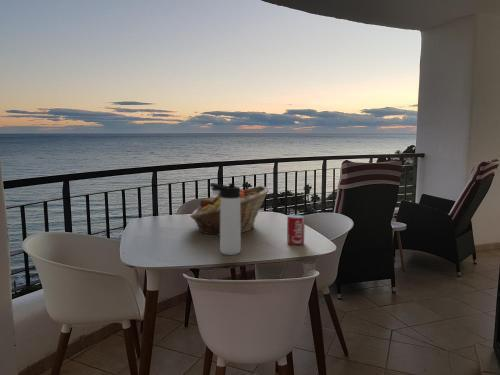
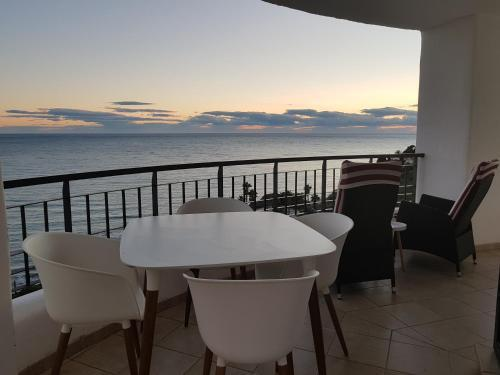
- beverage can [286,214,306,246]
- thermos bottle [209,182,242,256]
- fruit basket [189,185,270,236]
